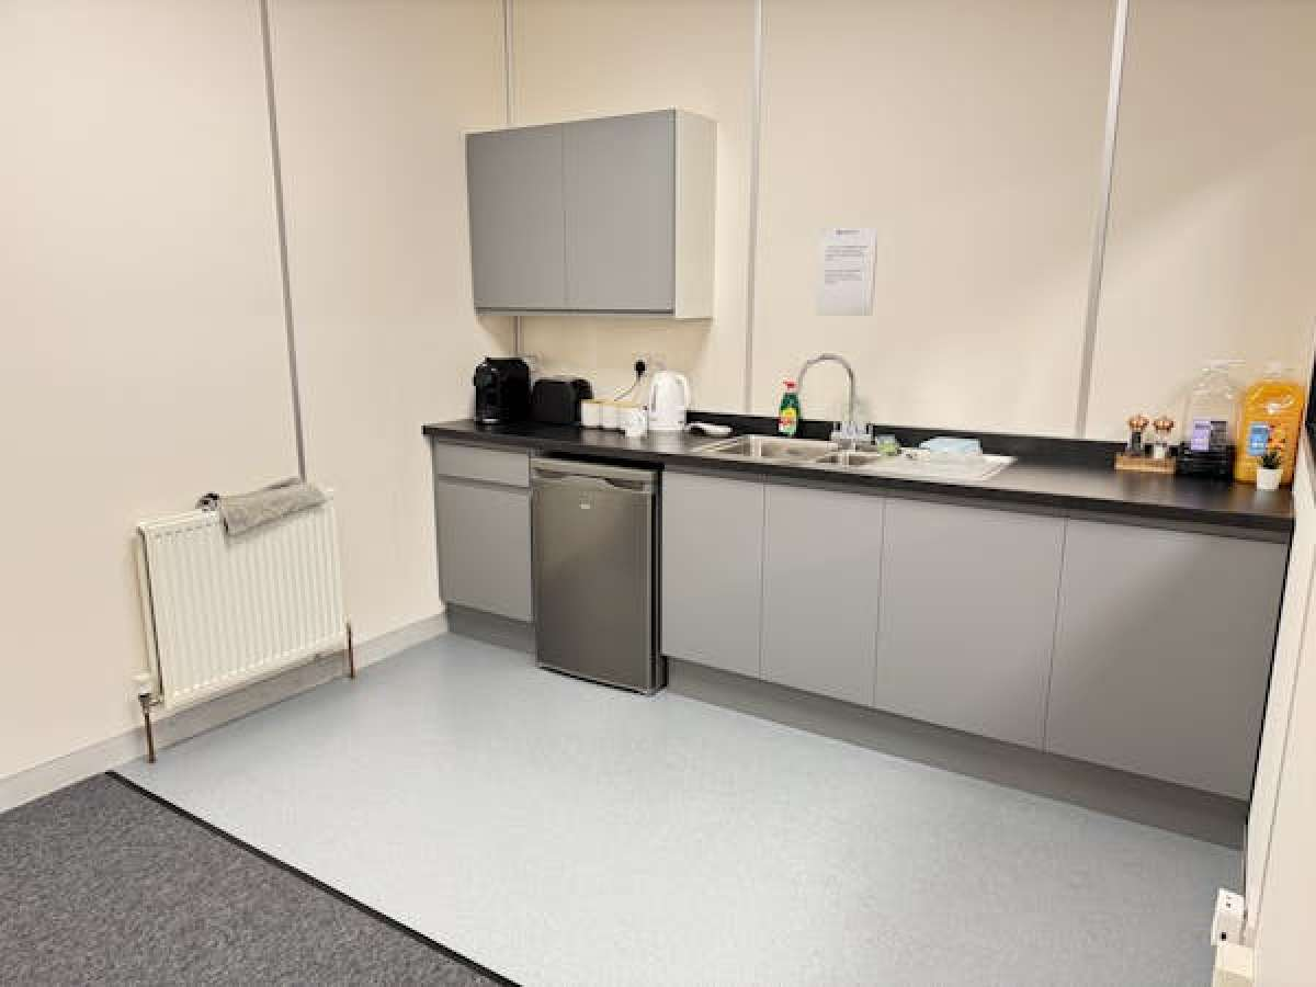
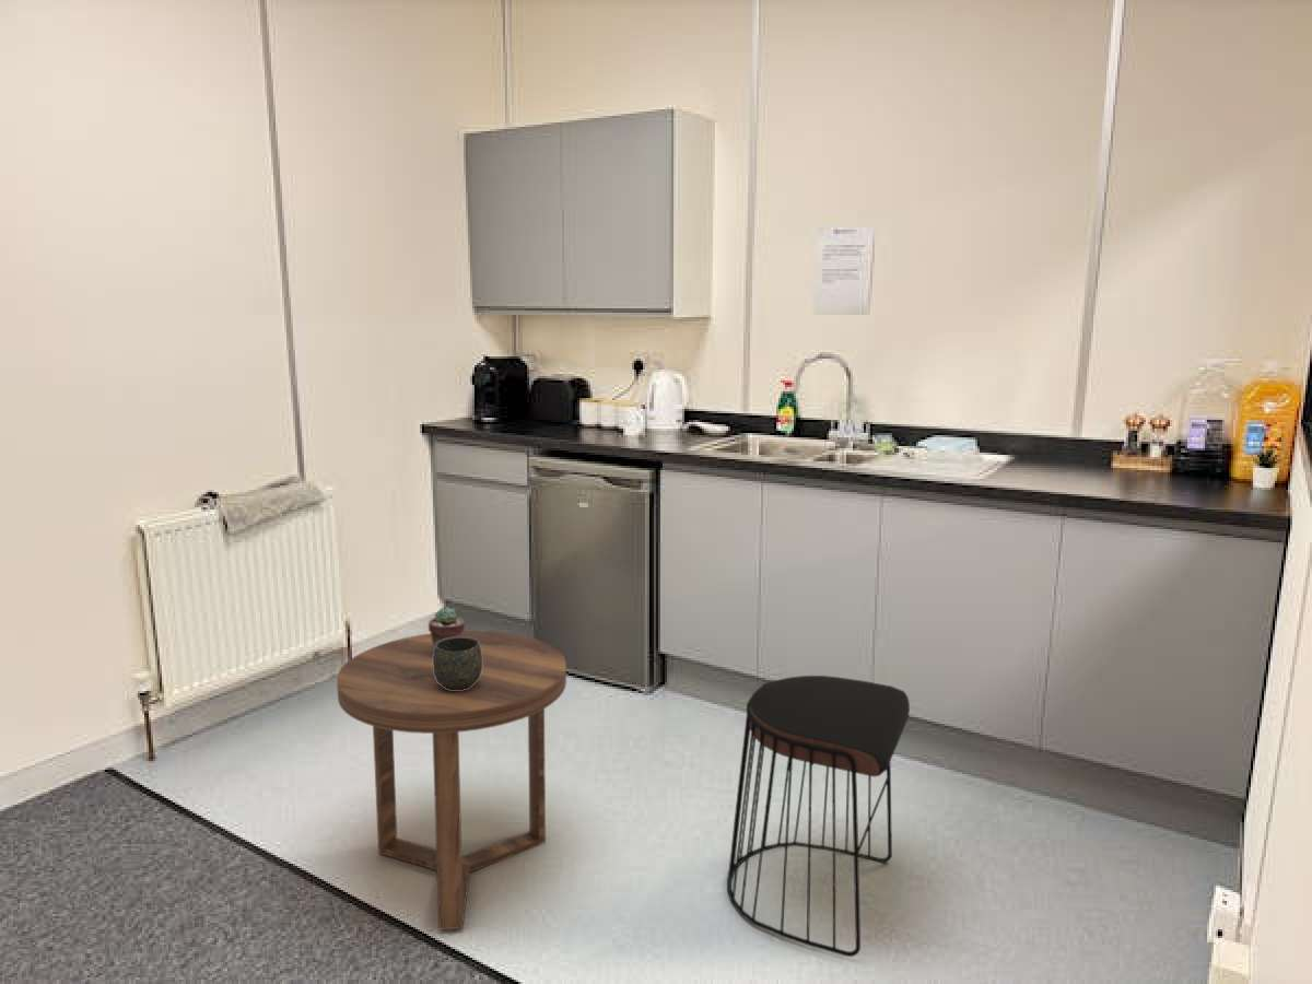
+ stool [726,675,911,958]
+ mug [433,637,482,690]
+ side table [336,630,567,932]
+ potted succulent [427,606,466,648]
